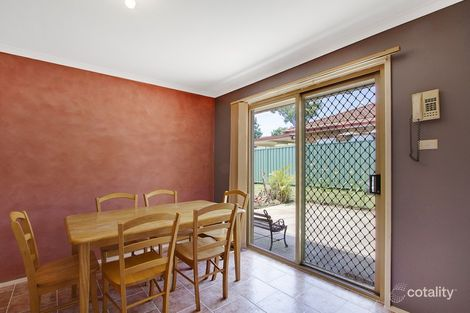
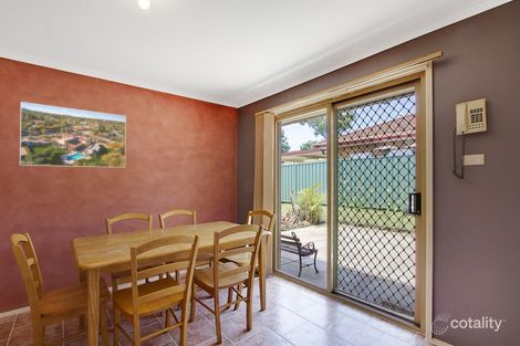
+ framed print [19,101,127,169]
